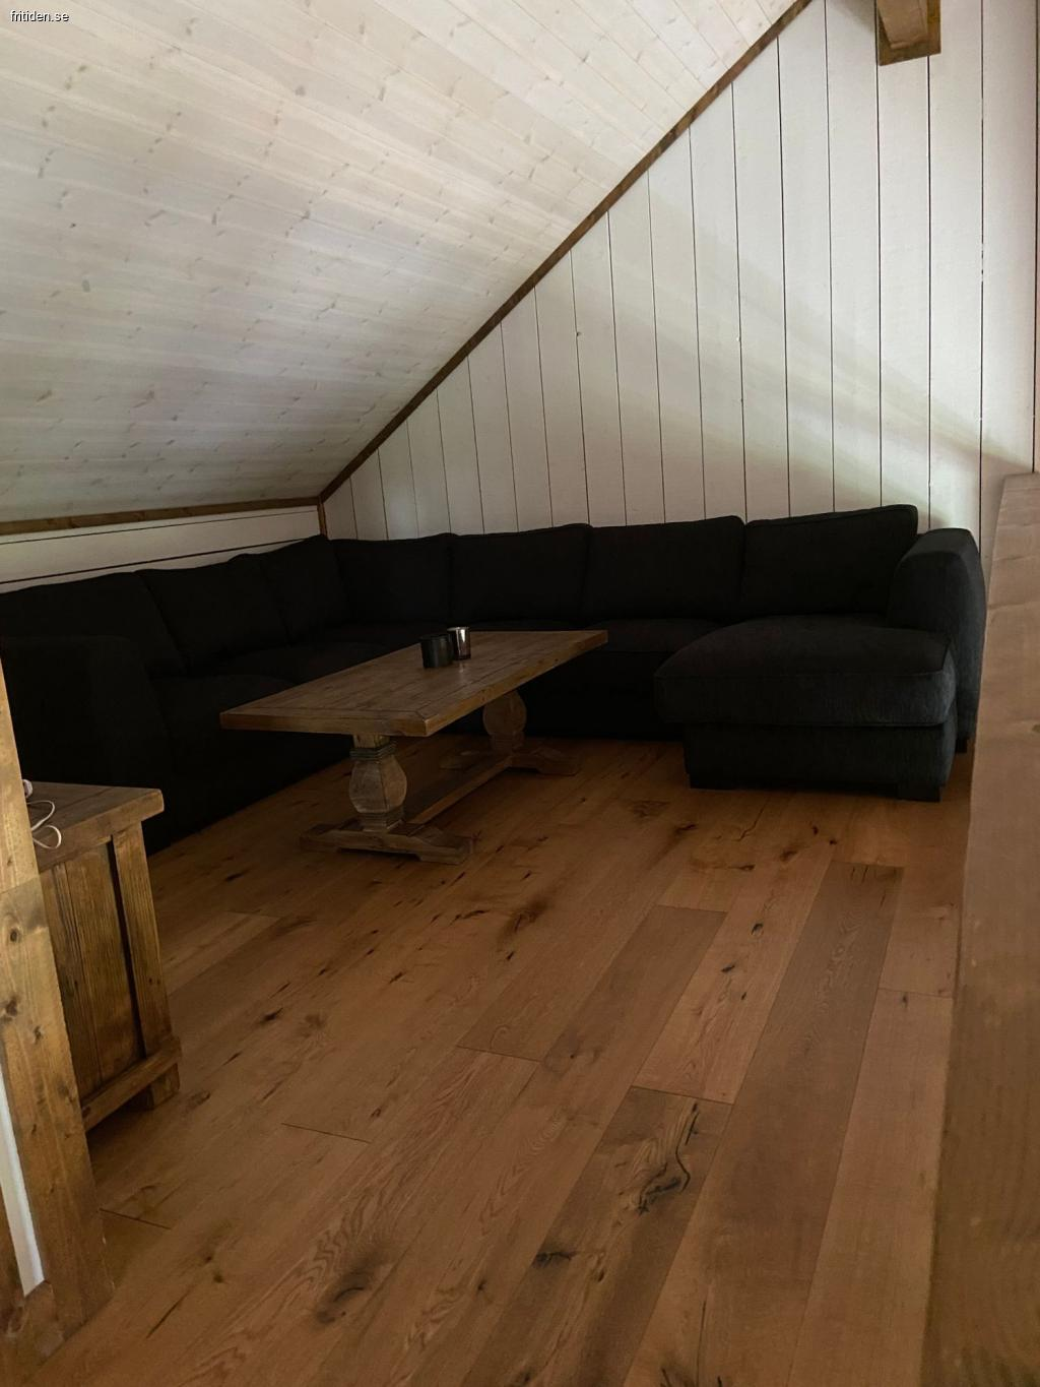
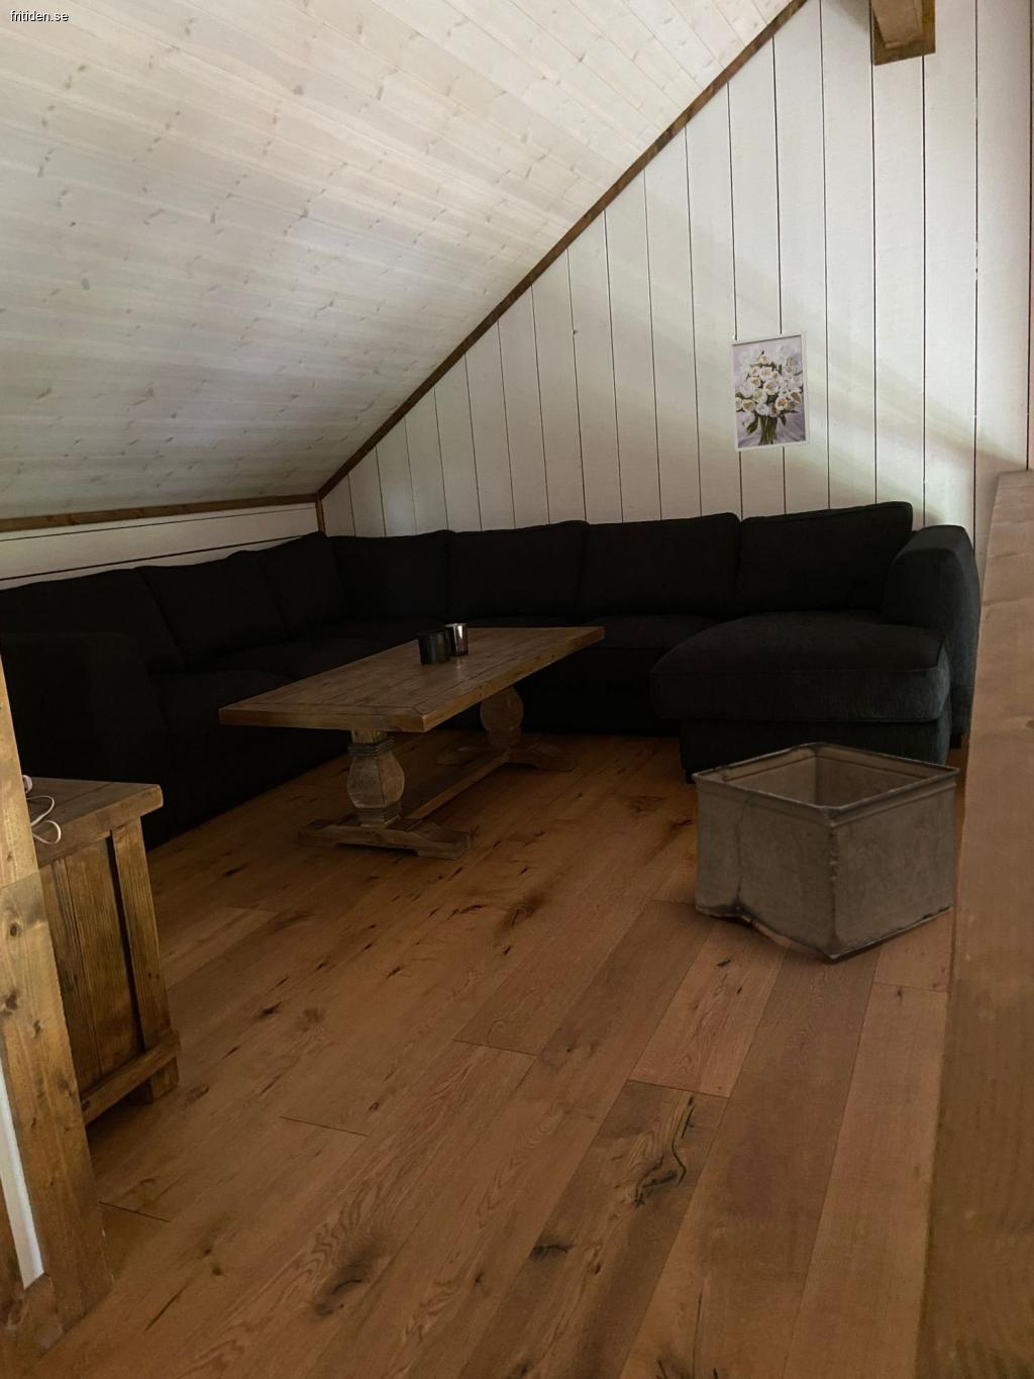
+ storage bin [691,741,961,960]
+ wall art [728,329,811,452]
